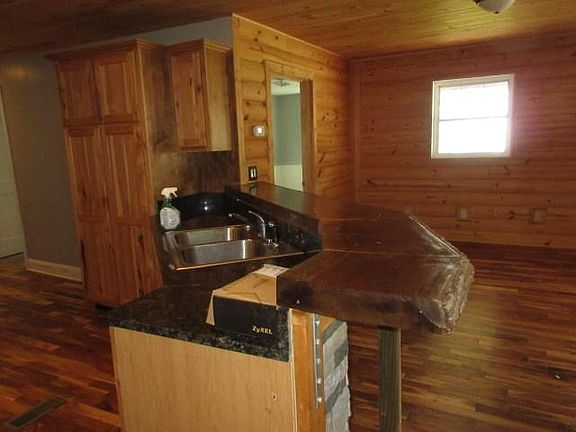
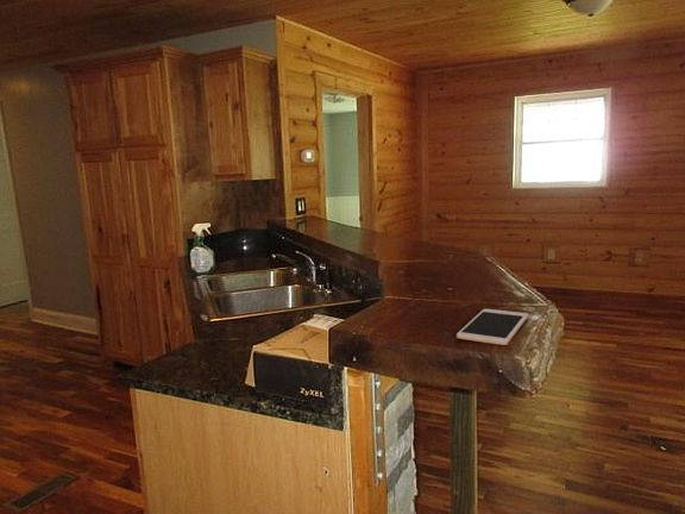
+ cell phone [455,308,529,346]
